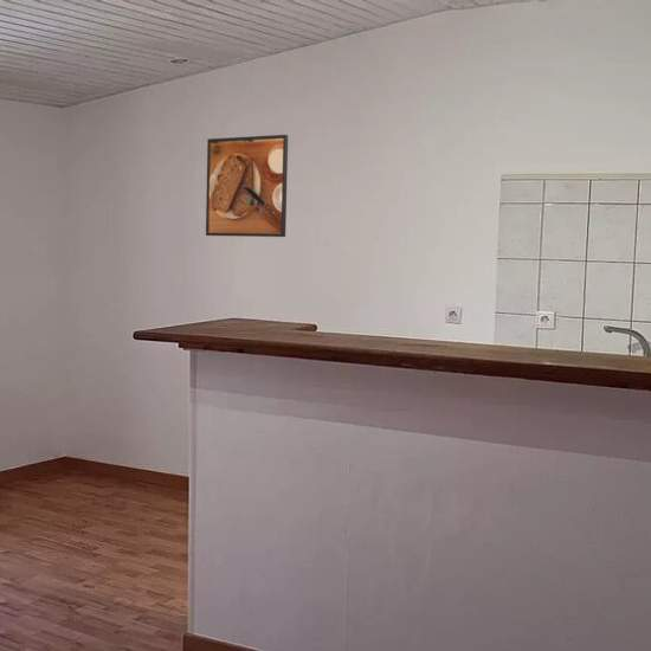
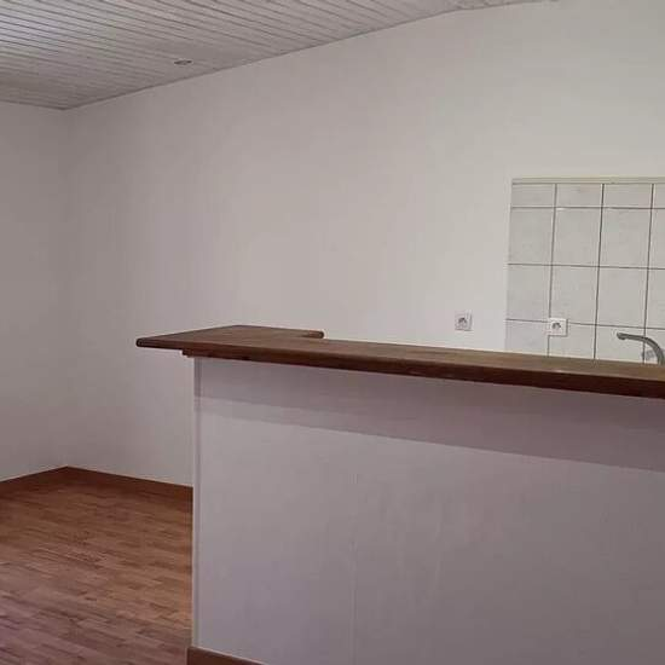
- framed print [205,134,289,238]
